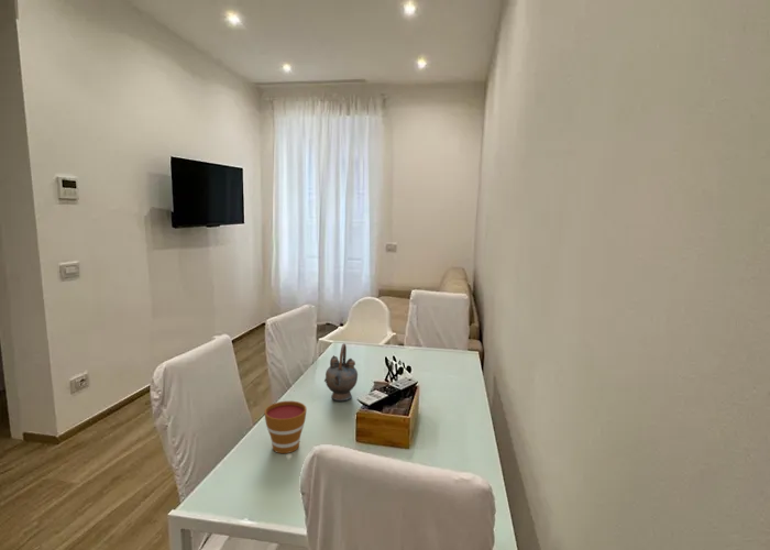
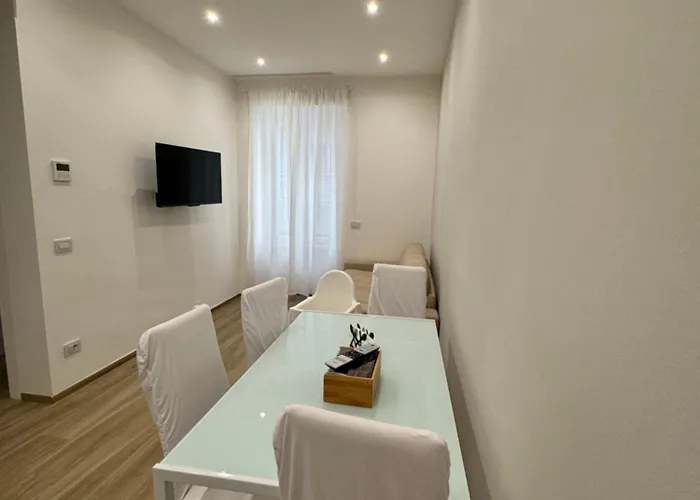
- cup [263,400,308,454]
- teapot [323,342,359,402]
